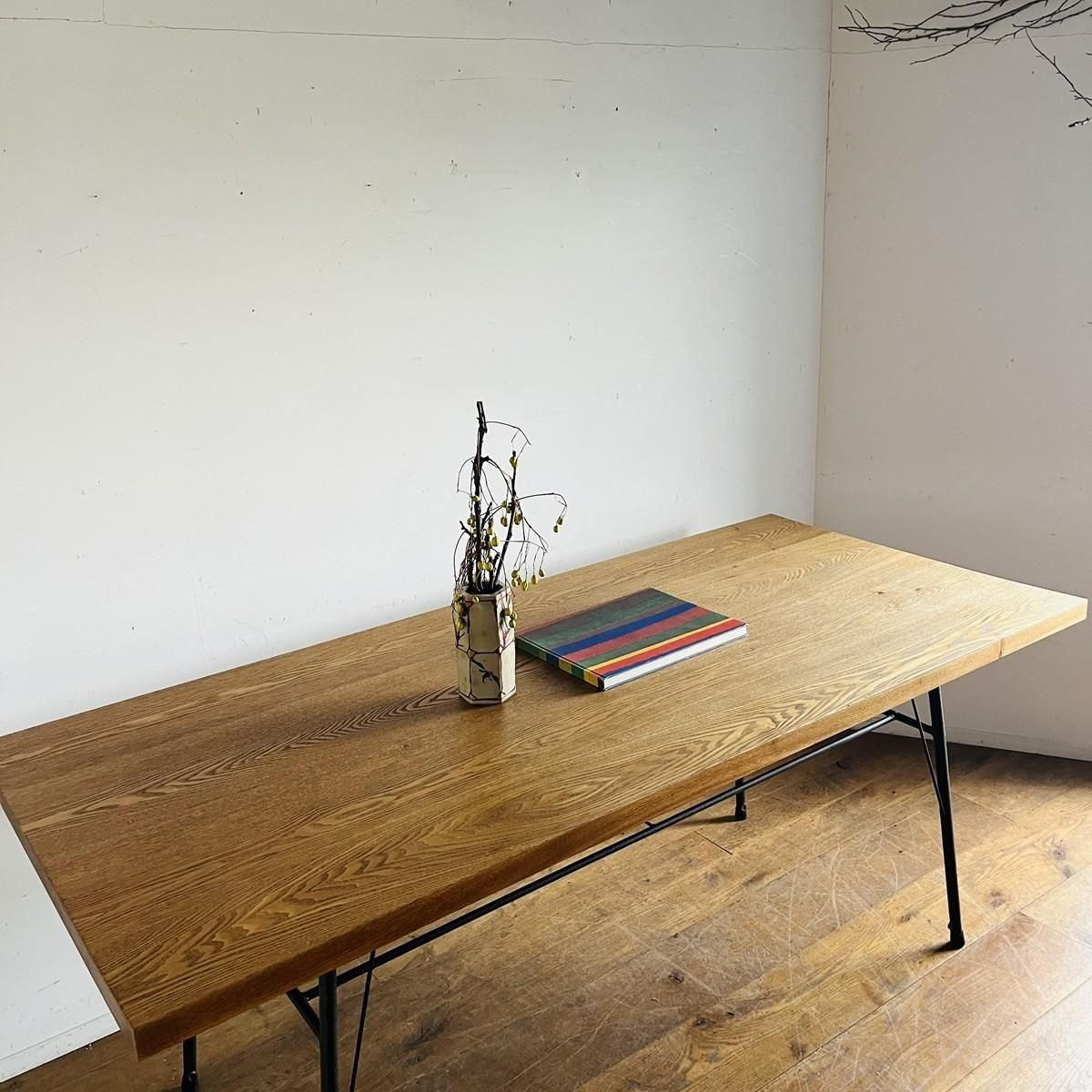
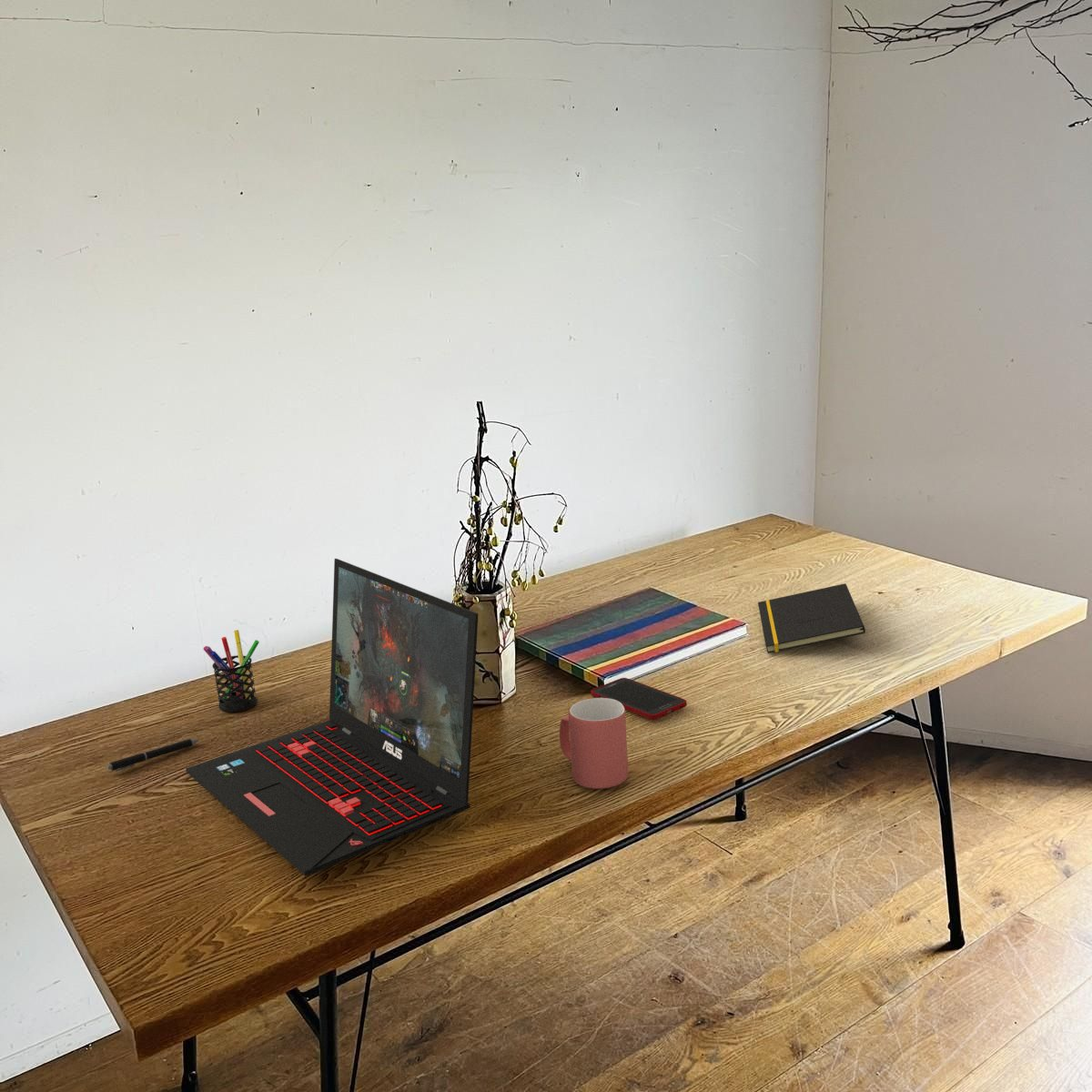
+ pen [106,738,200,773]
+ notepad [757,582,866,654]
+ cell phone [591,677,688,721]
+ laptop [185,558,479,877]
+ pen holder [203,629,260,713]
+ mug [559,697,629,790]
